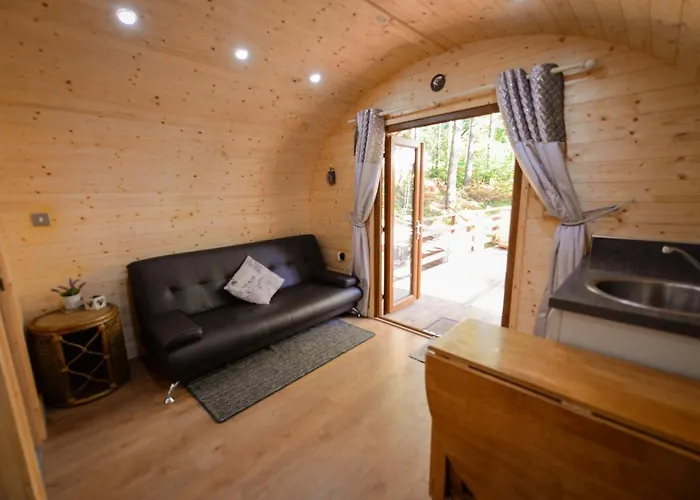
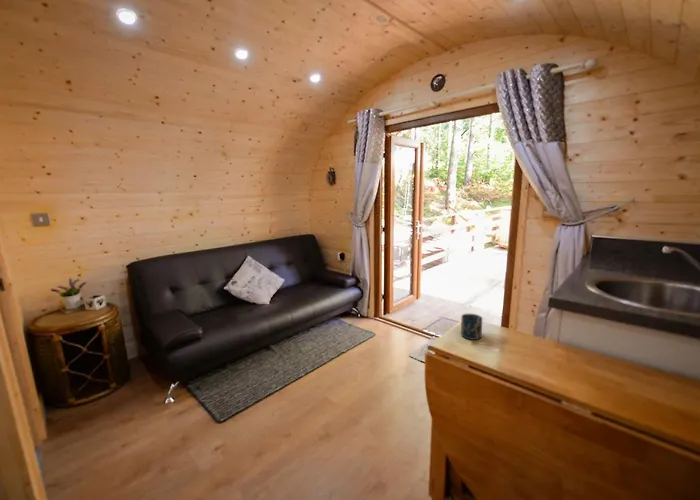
+ cup [460,313,483,341]
